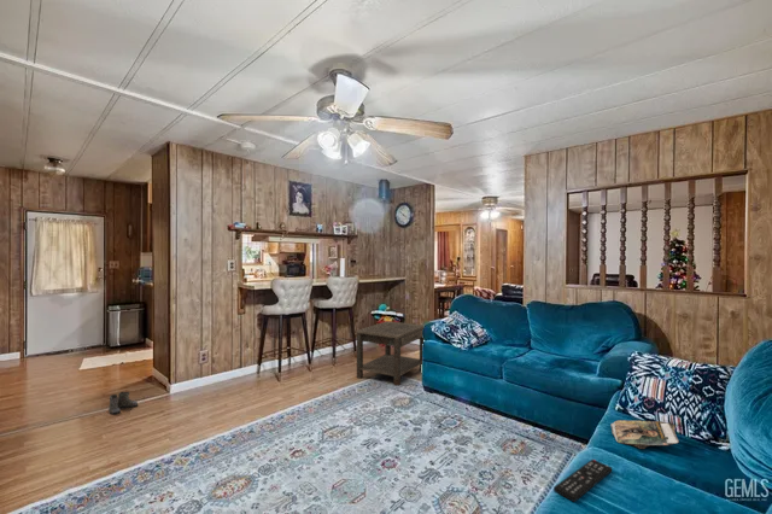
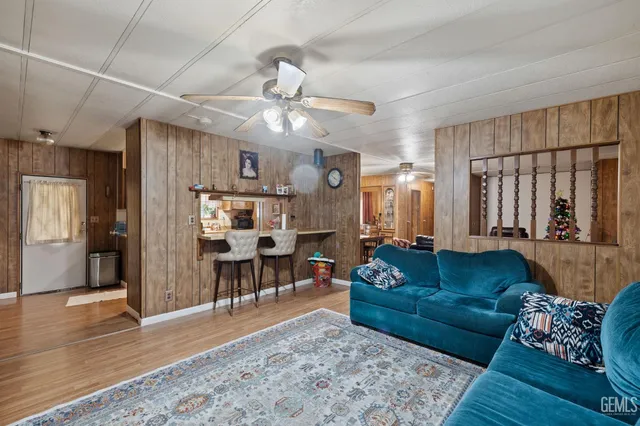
- magazine [610,419,680,450]
- side table [355,320,425,387]
- boots [107,391,139,415]
- remote control [552,458,613,503]
